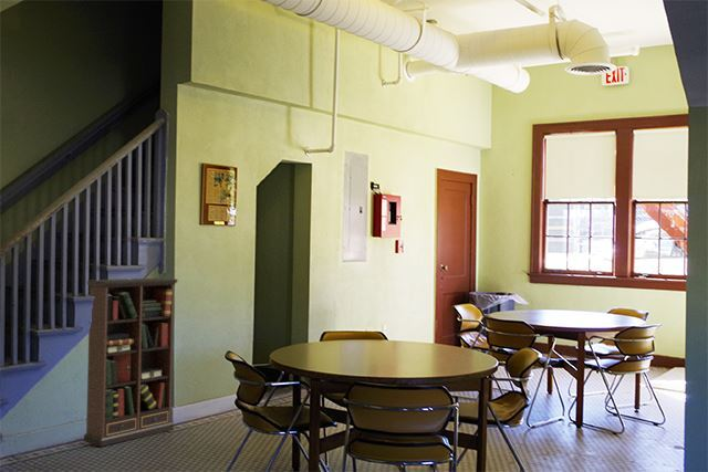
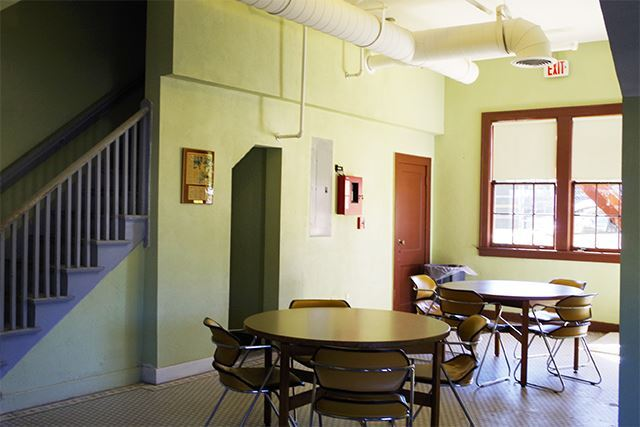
- bookcase [82,277,179,448]
